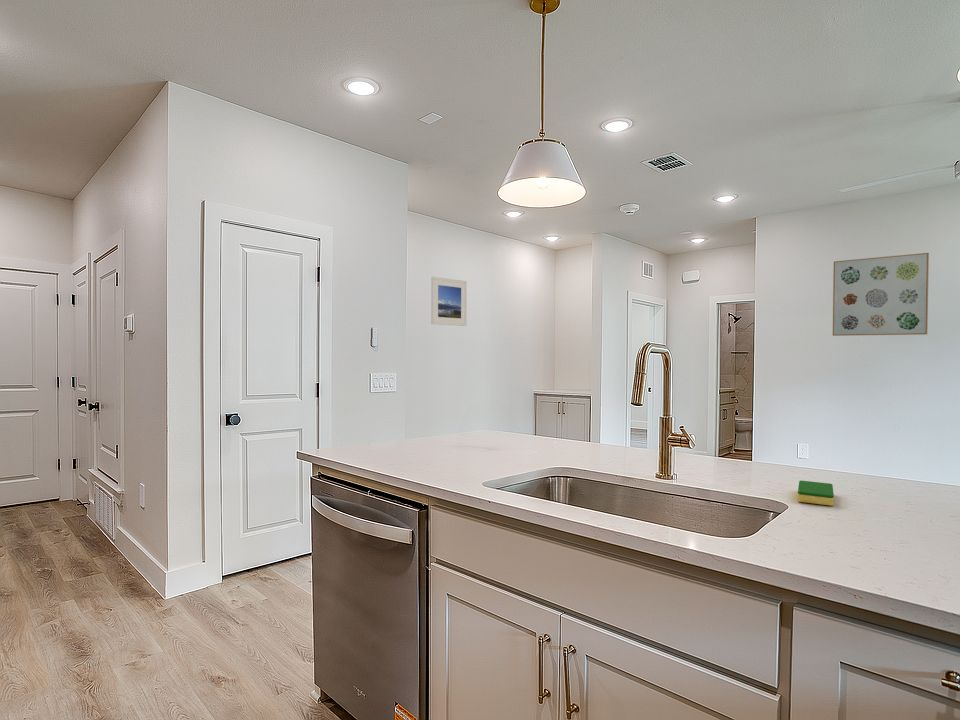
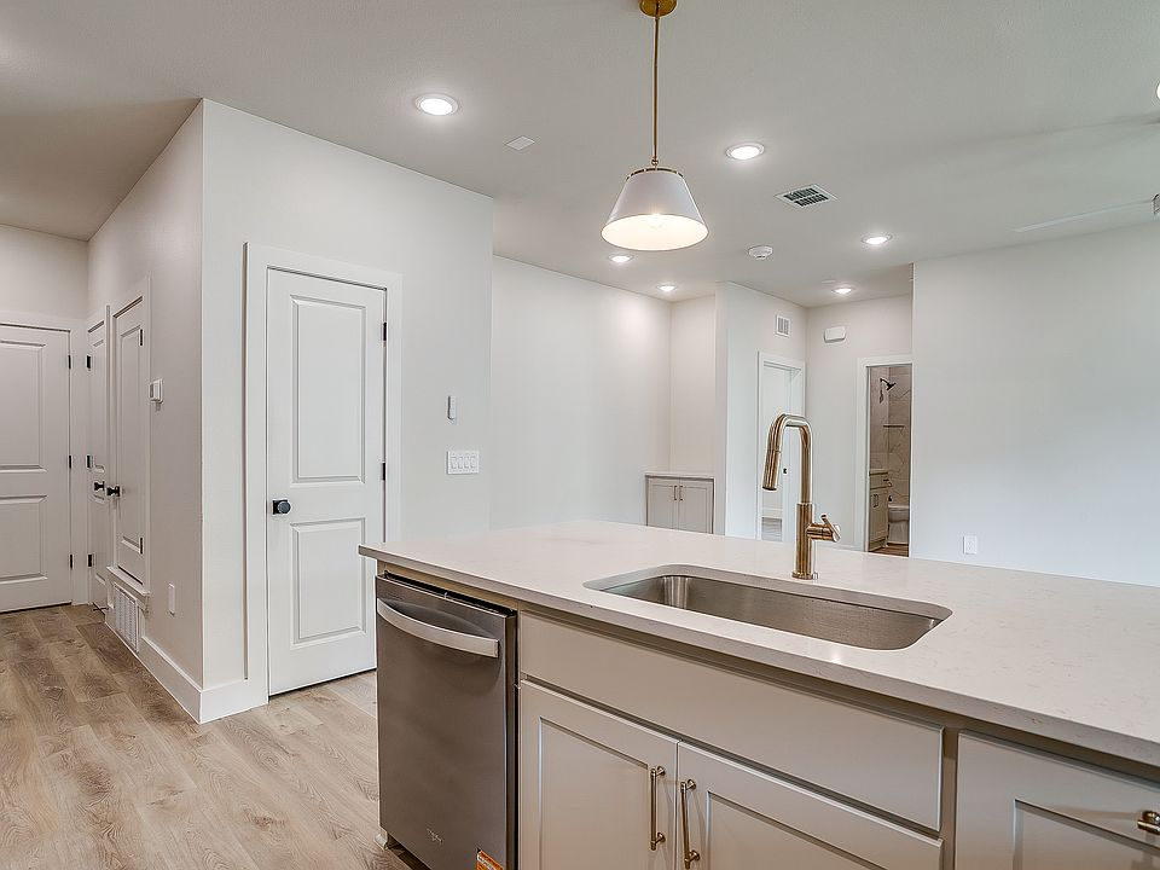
- wall art [832,252,930,337]
- dish sponge [797,480,835,507]
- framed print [430,276,468,327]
